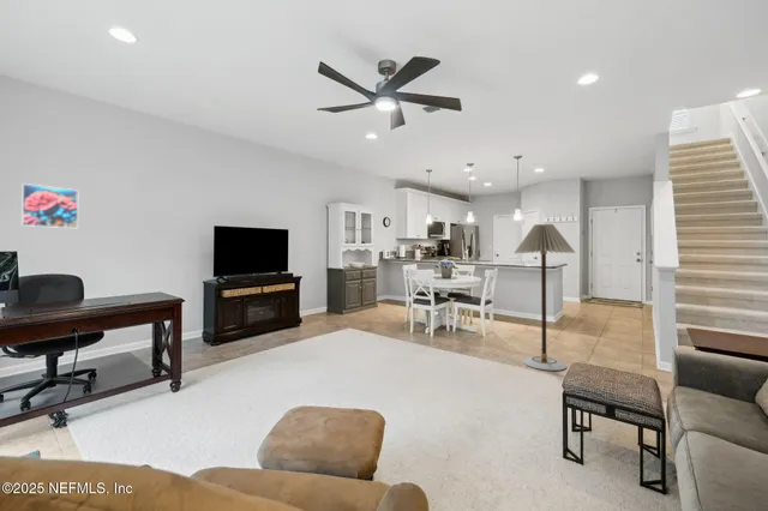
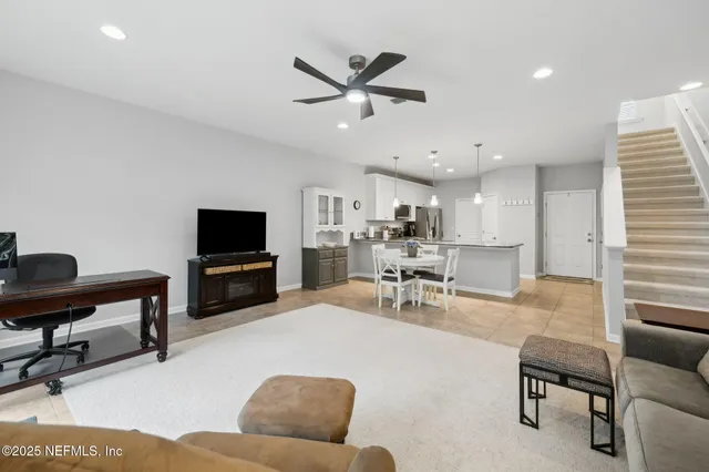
- floor lamp [514,223,576,372]
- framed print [20,182,79,229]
